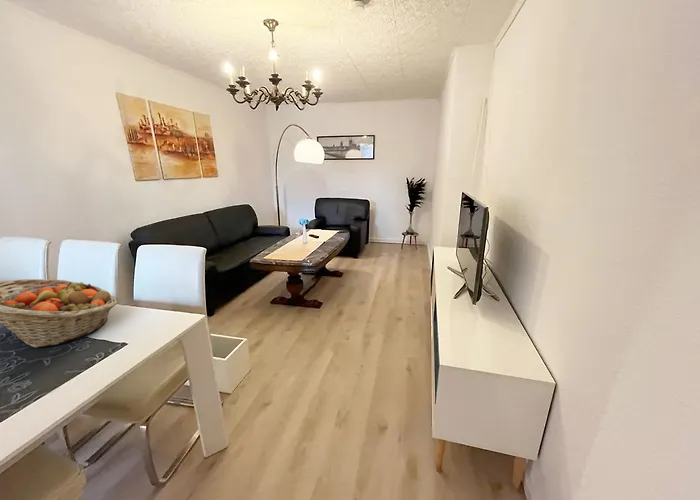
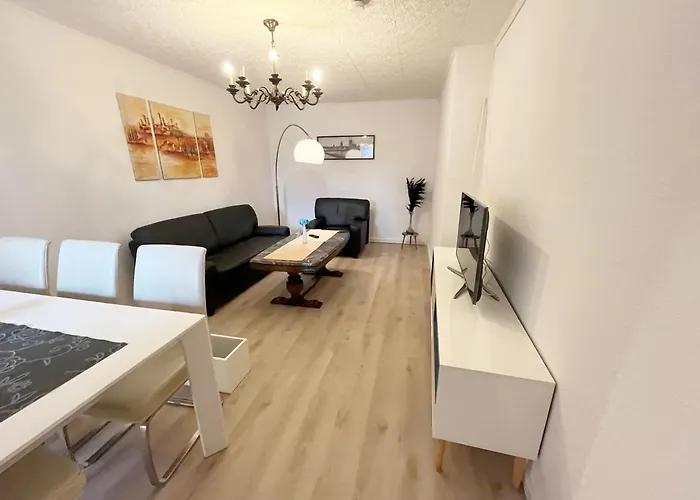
- fruit basket [0,278,118,349]
